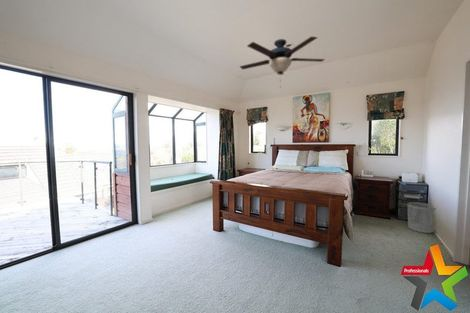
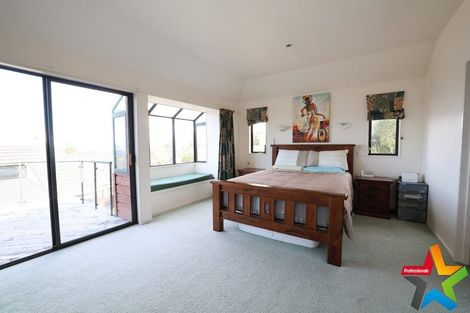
- waste bin [407,201,437,234]
- ceiling fan [239,36,326,89]
